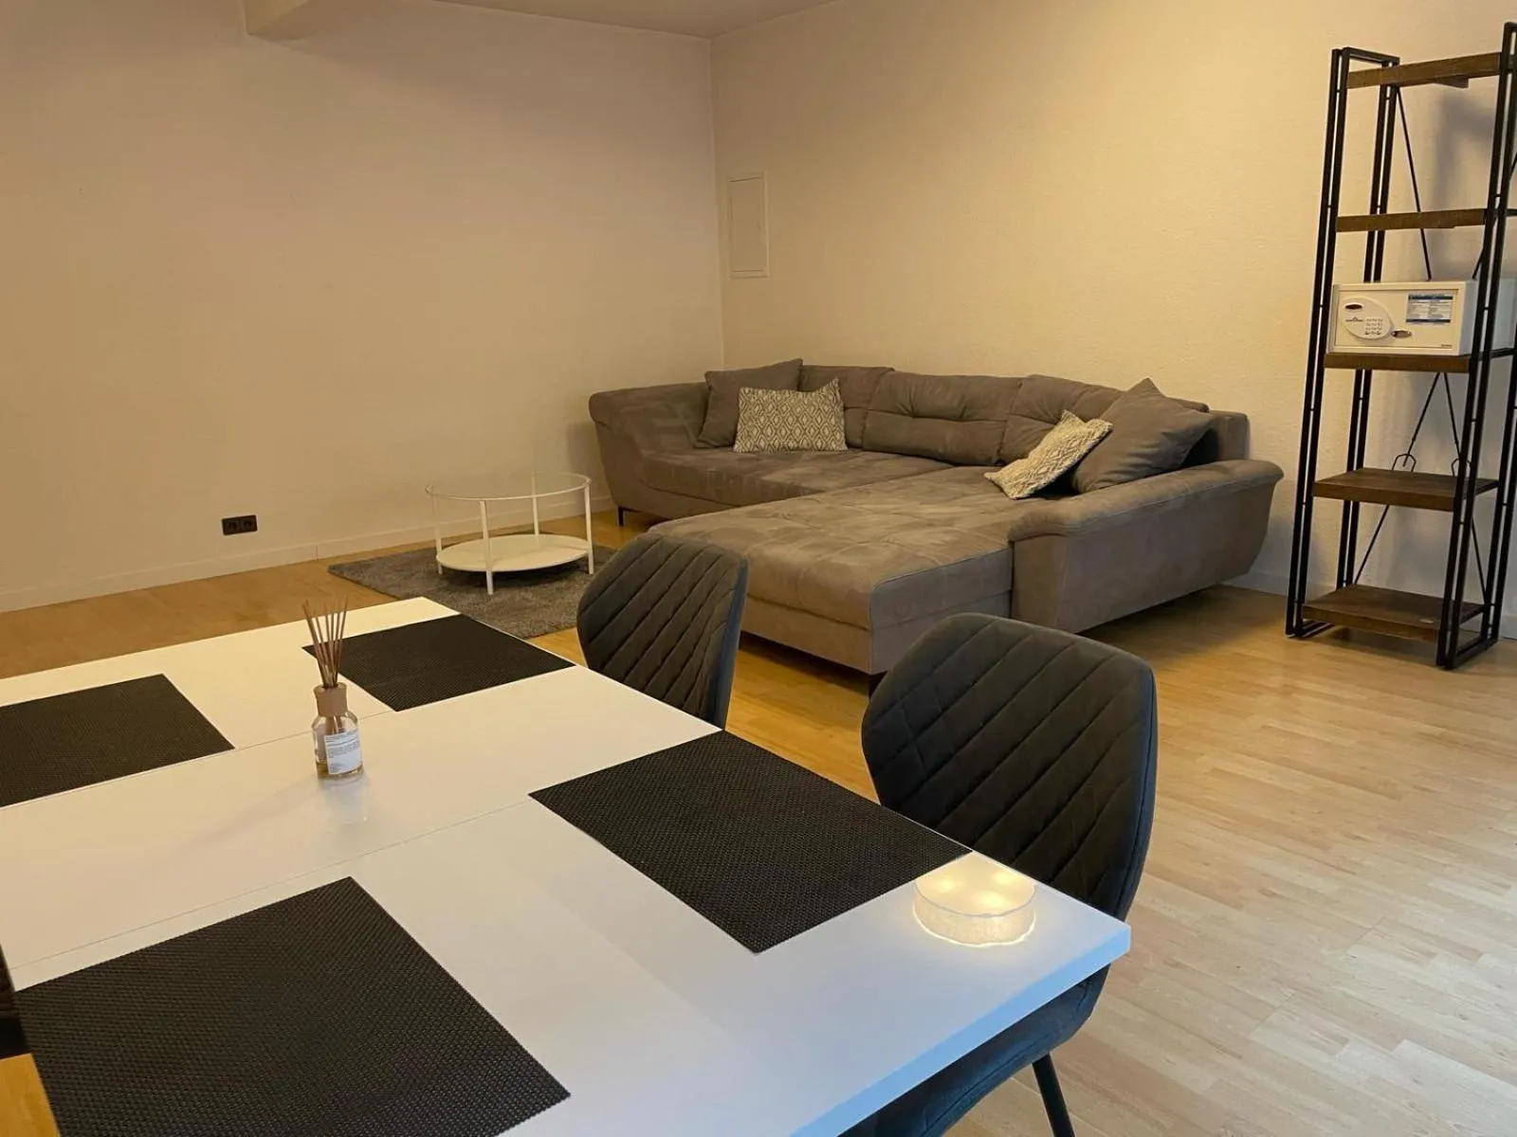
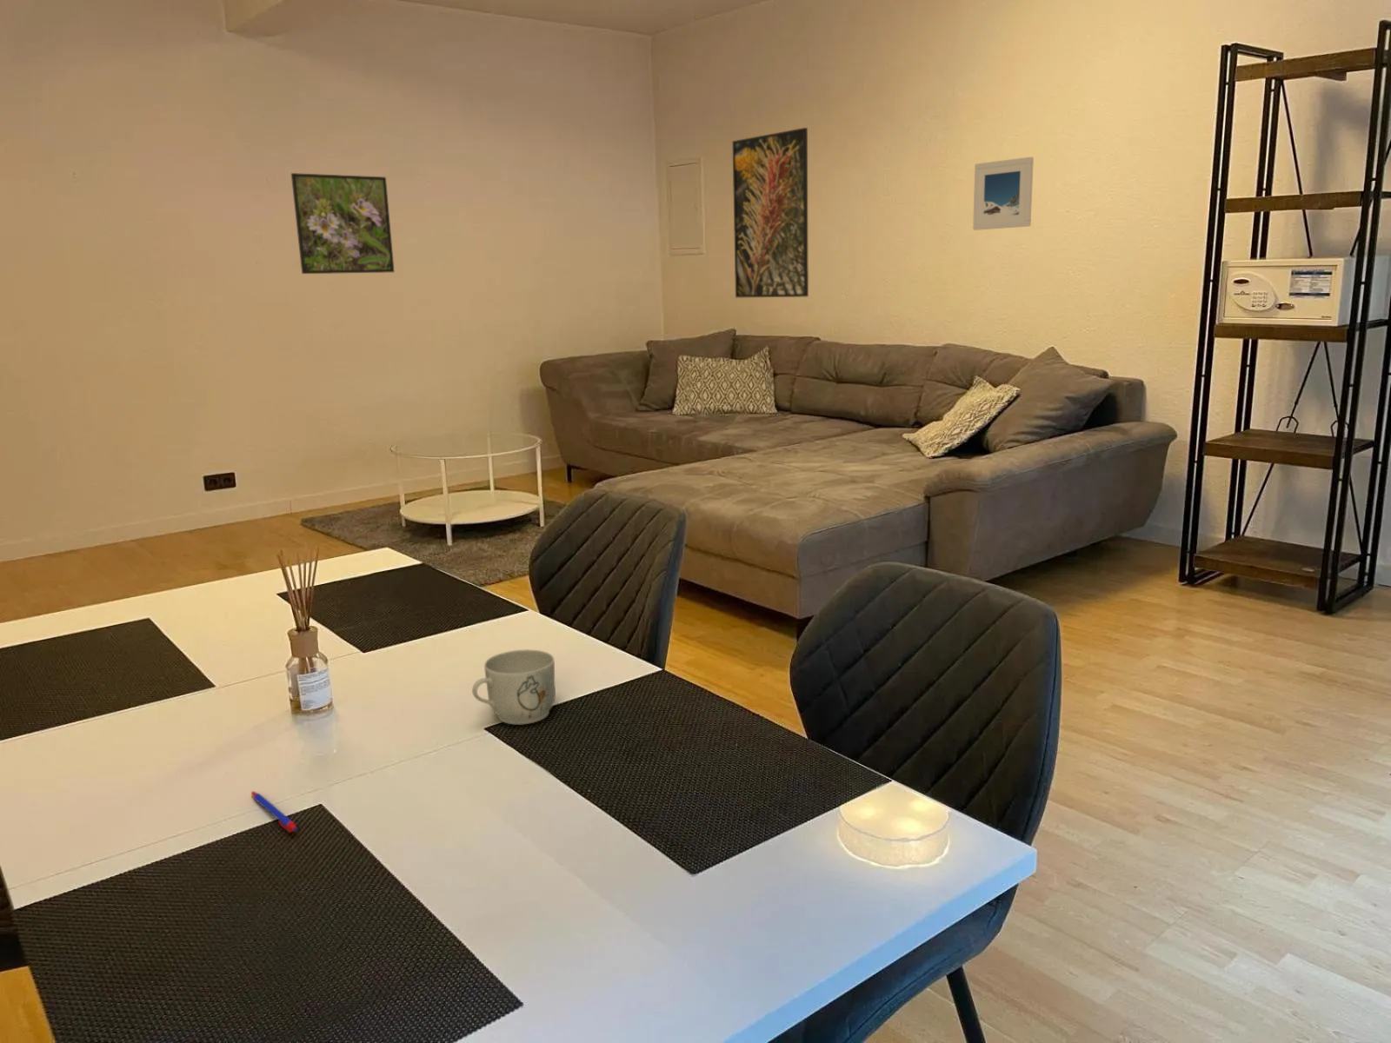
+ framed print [972,157,1035,231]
+ mug [471,649,556,725]
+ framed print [732,127,809,298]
+ pen [251,791,298,834]
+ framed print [290,172,395,275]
